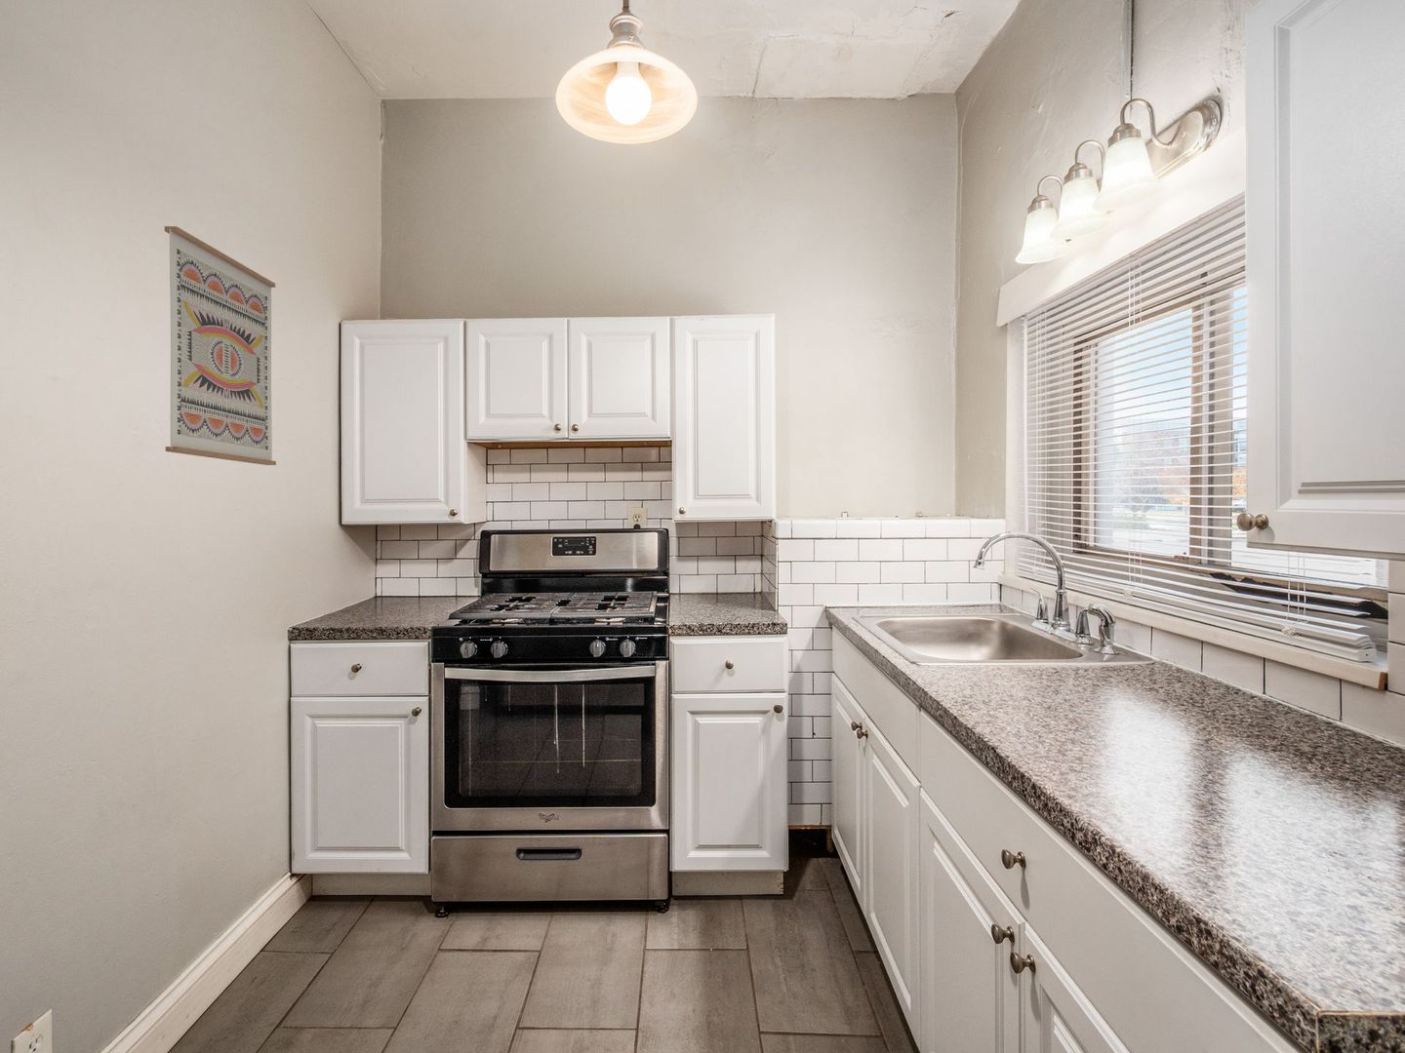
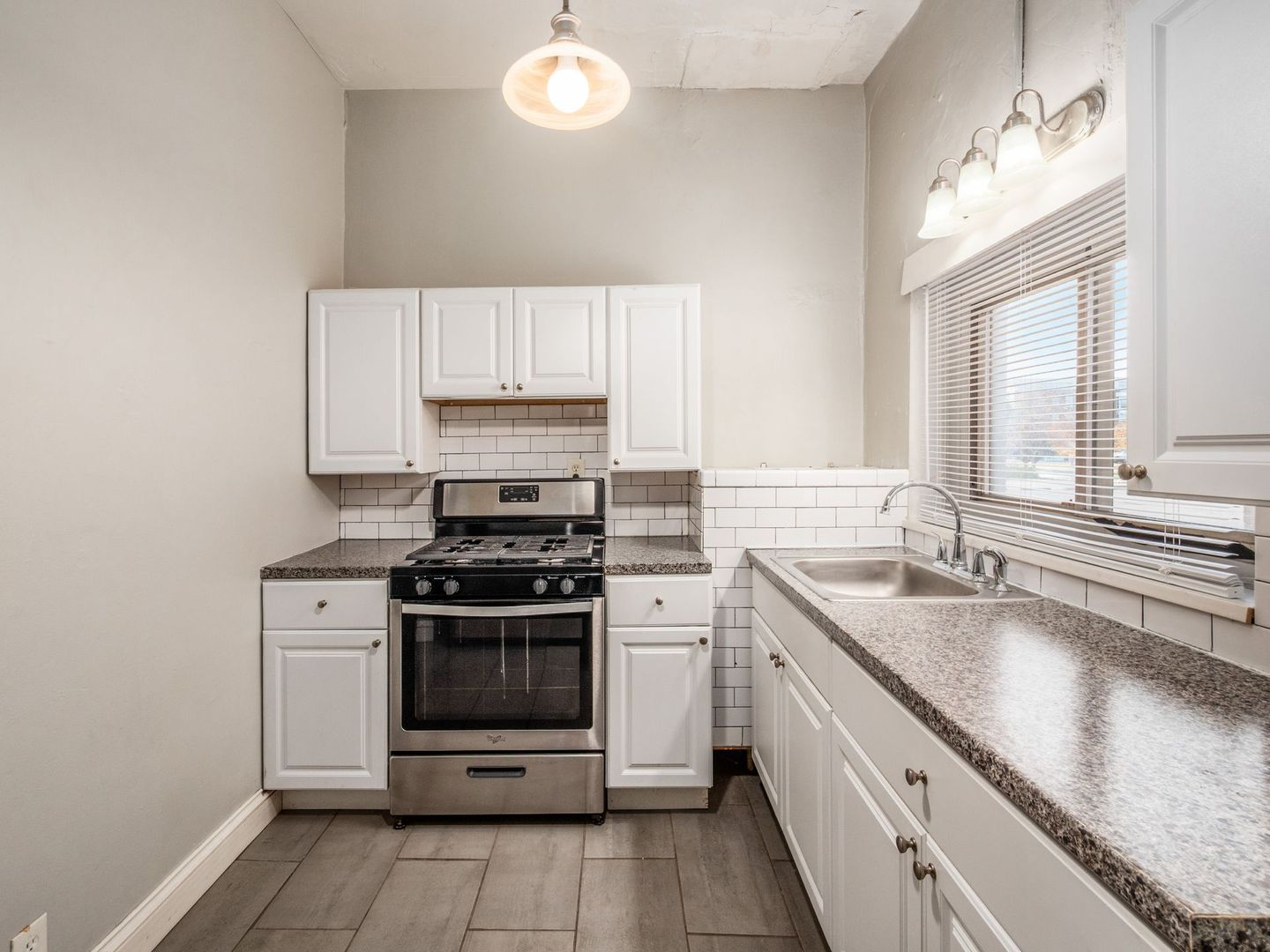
- wall art [164,226,277,466]
